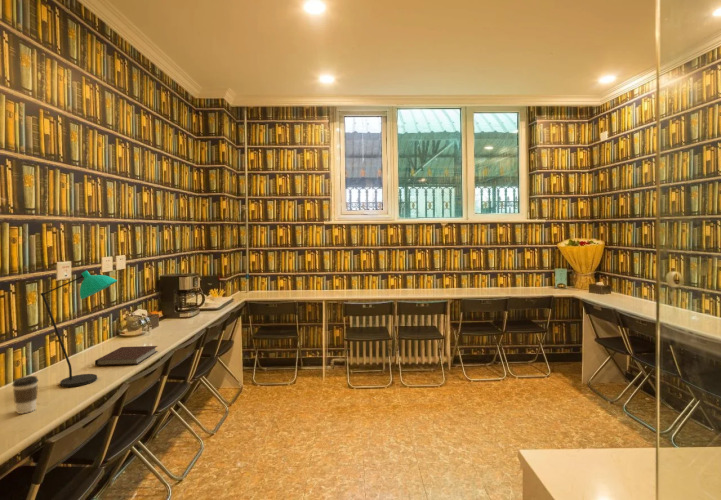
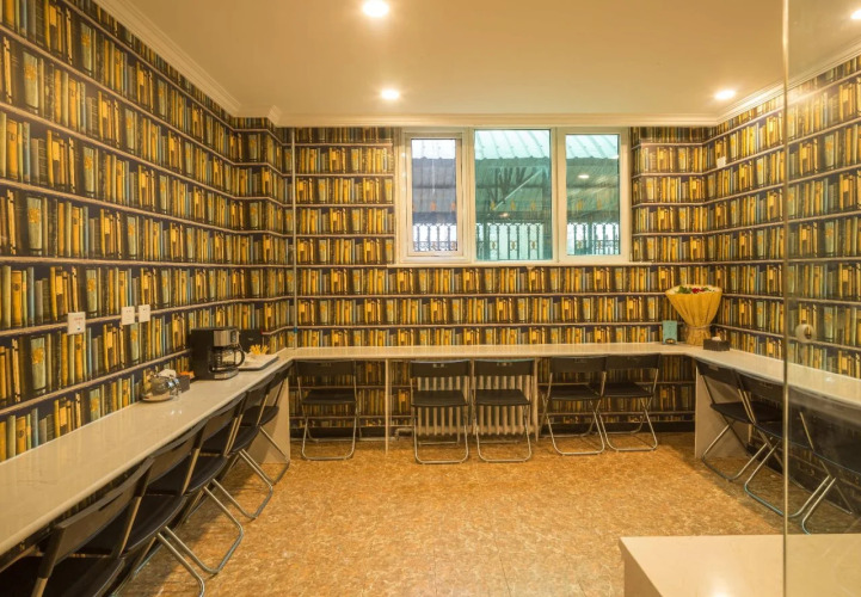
- desk lamp [40,270,118,388]
- notebook [94,345,159,367]
- coffee cup [11,375,39,415]
